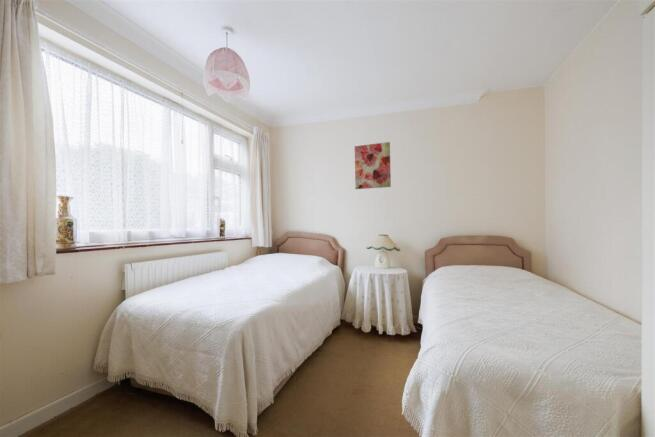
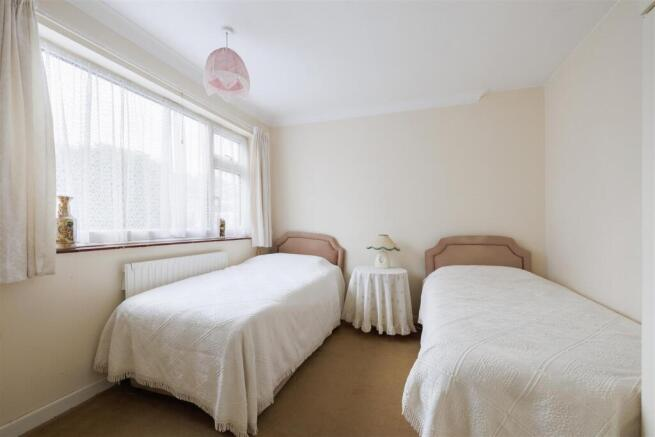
- wall art [354,141,392,190]
